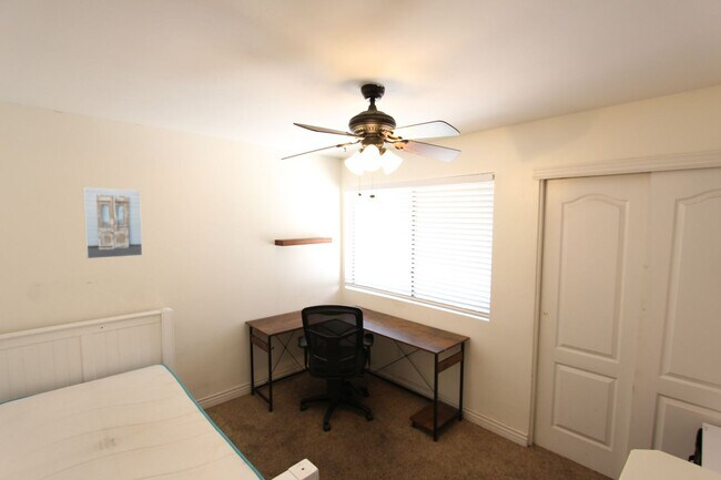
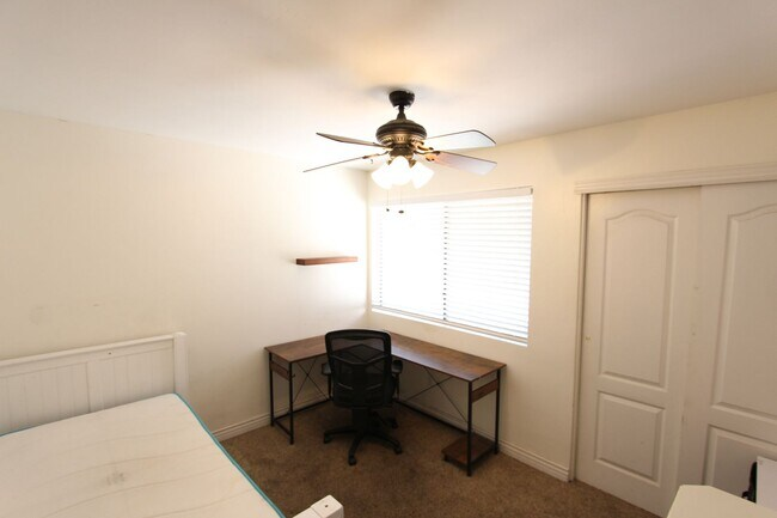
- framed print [82,186,143,259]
